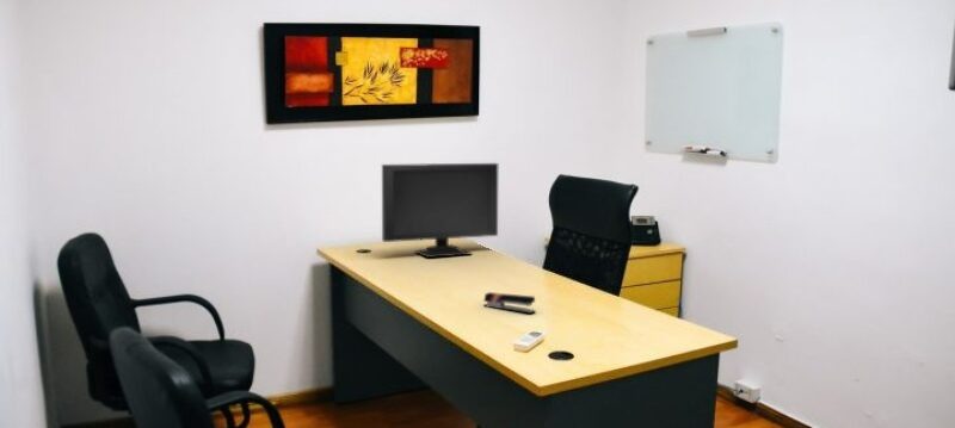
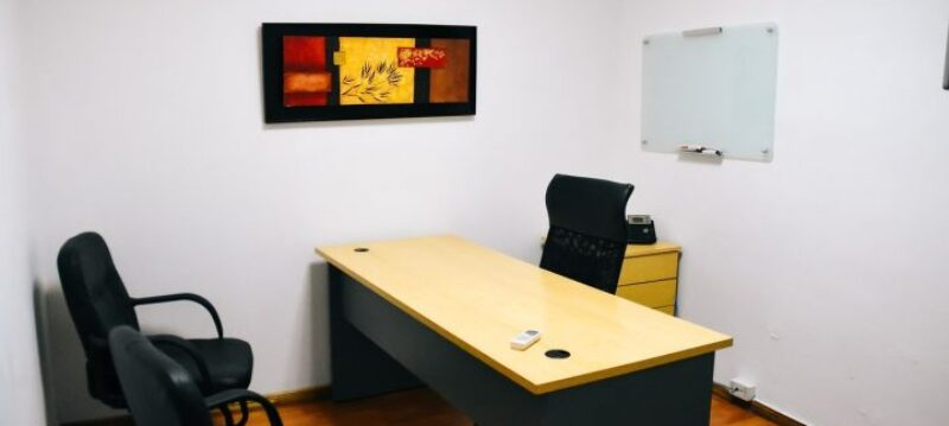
- stapler [482,291,537,315]
- computer monitor [381,162,499,259]
